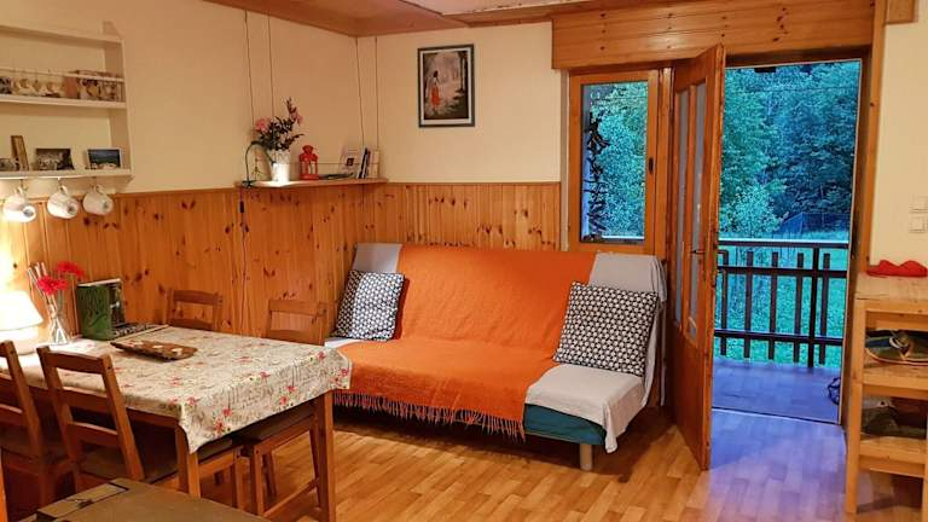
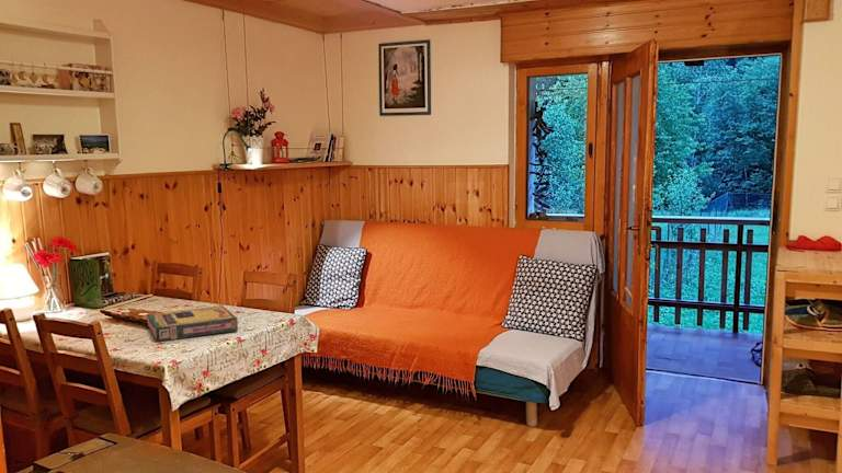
+ video game box [147,304,239,343]
